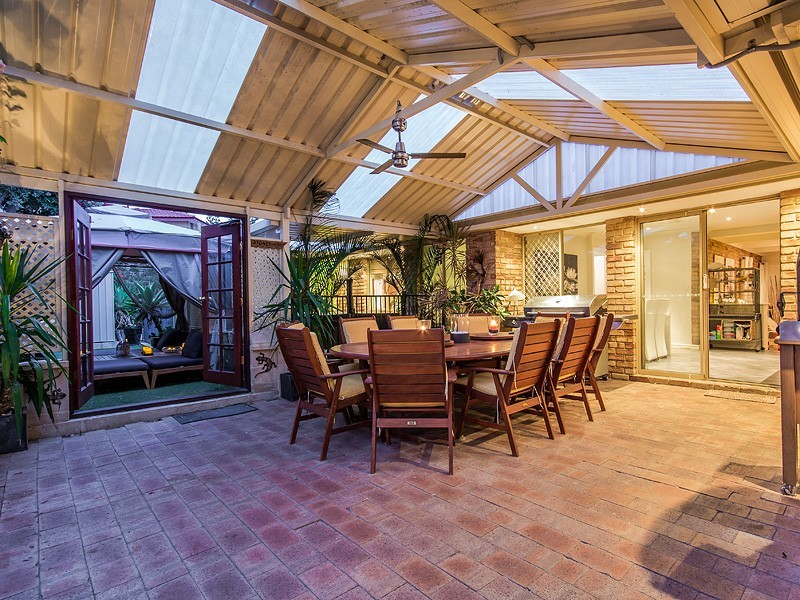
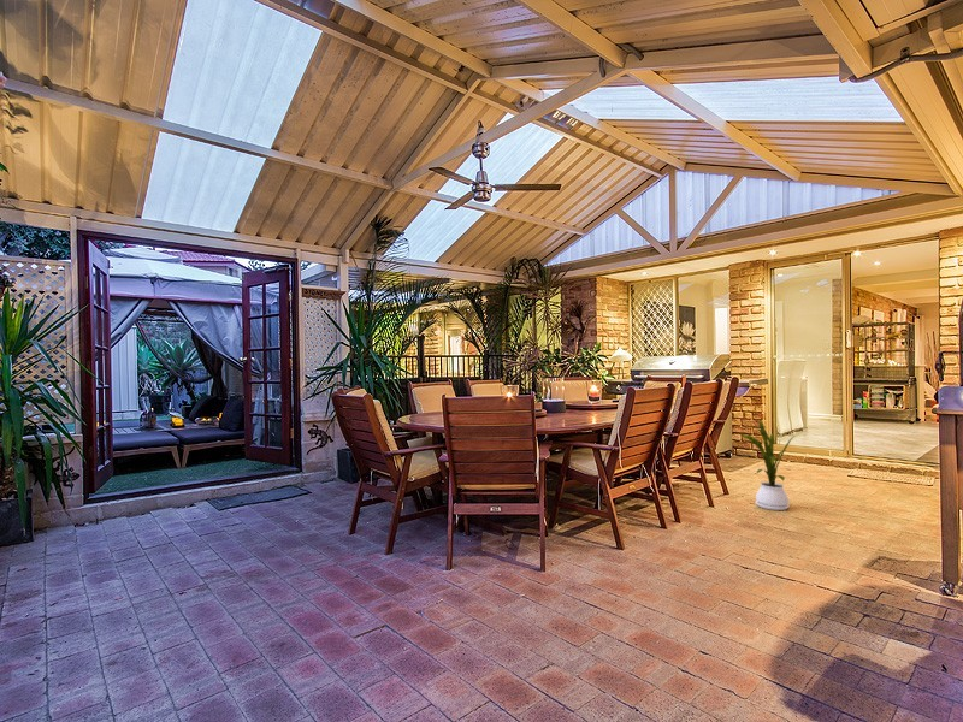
+ house plant [739,420,797,511]
